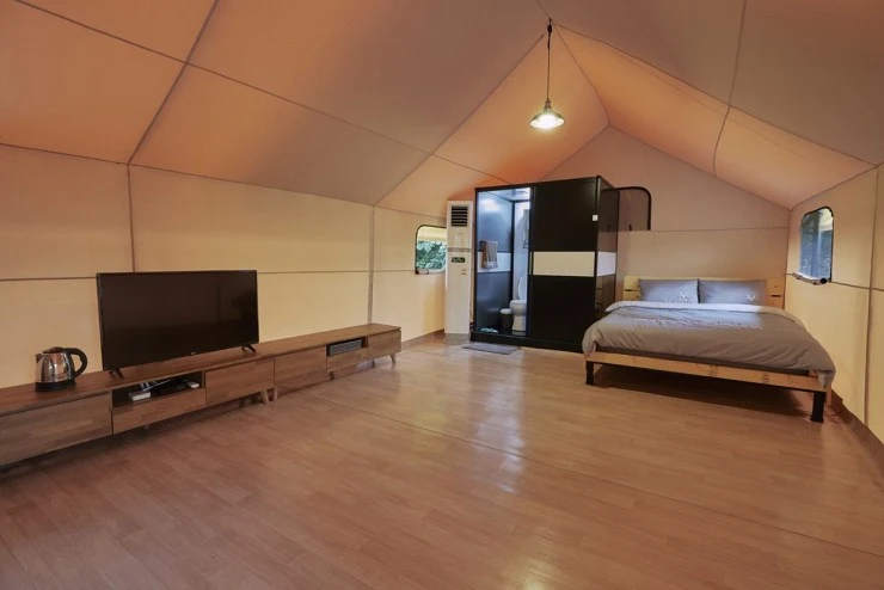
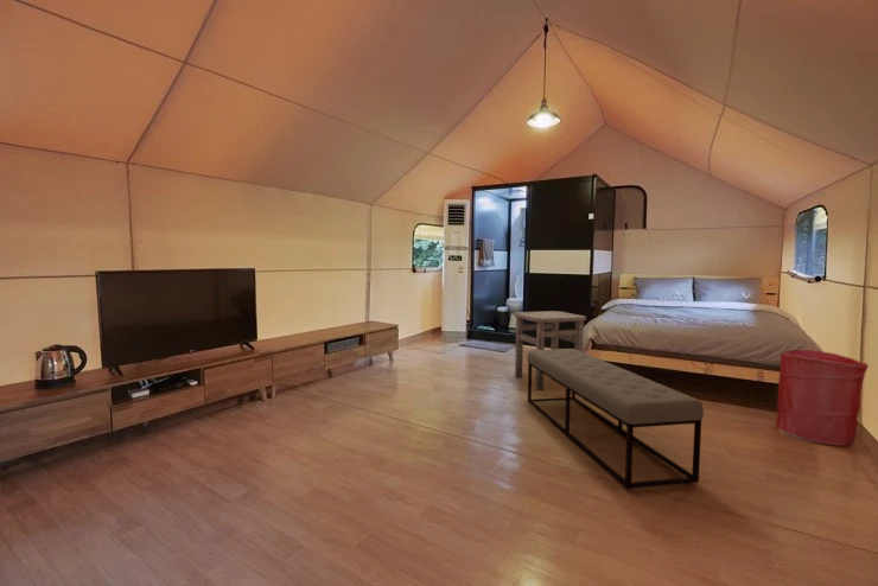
+ side table [513,310,587,390]
+ bench [527,348,705,491]
+ laundry hamper [774,349,870,447]
